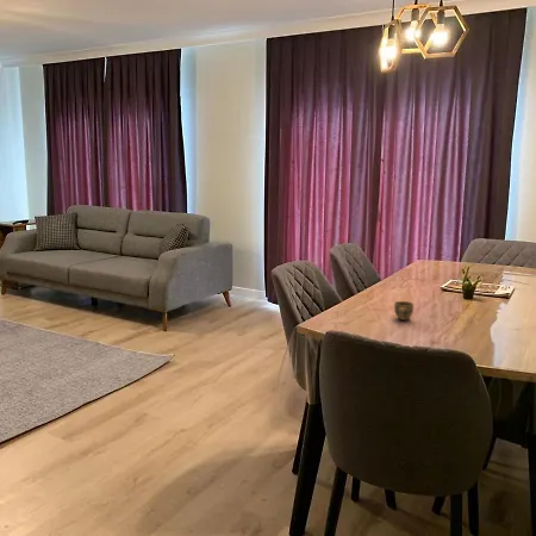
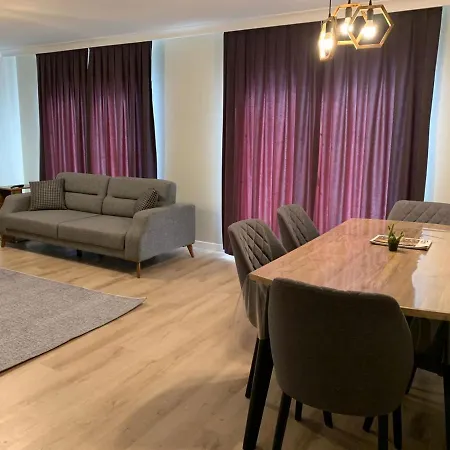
- cup [393,300,415,322]
